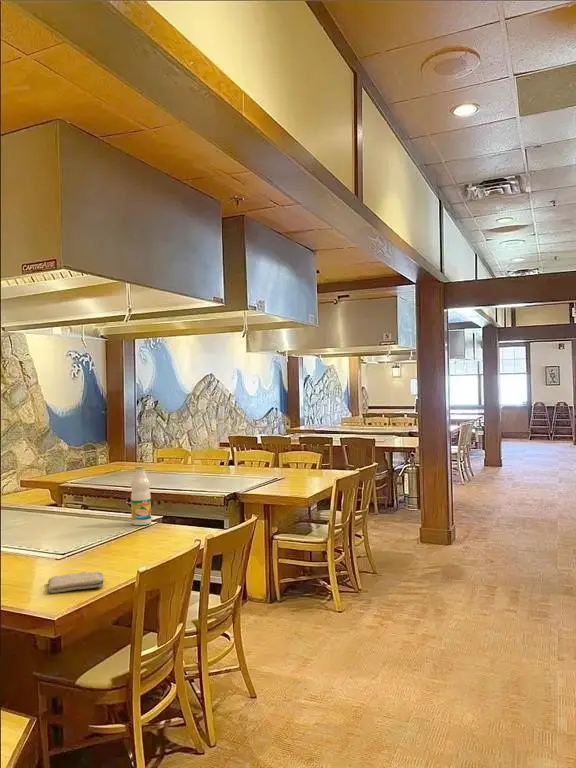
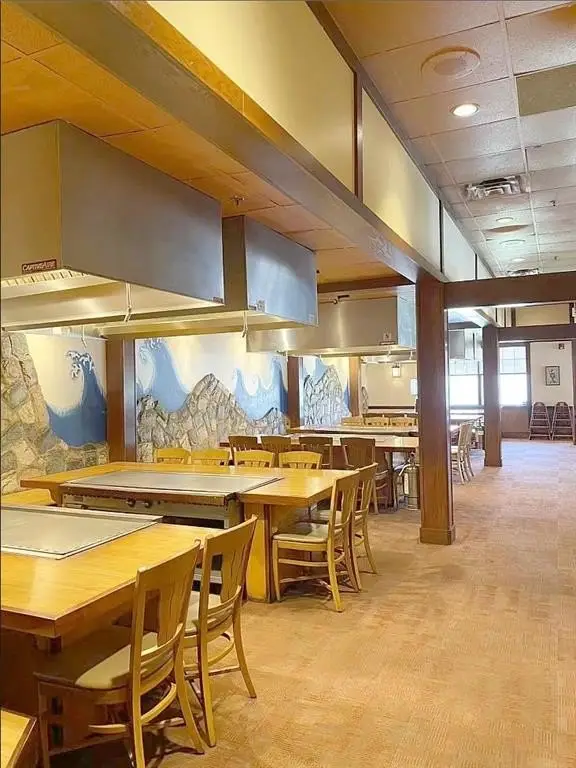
- washcloth [47,570,106,594]
- bottle [130,465,152,526]
